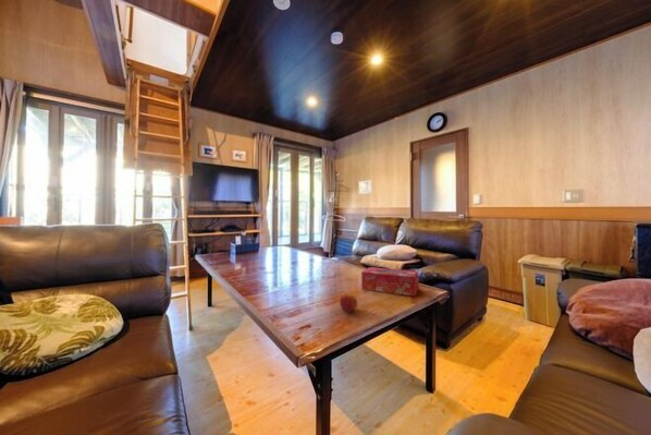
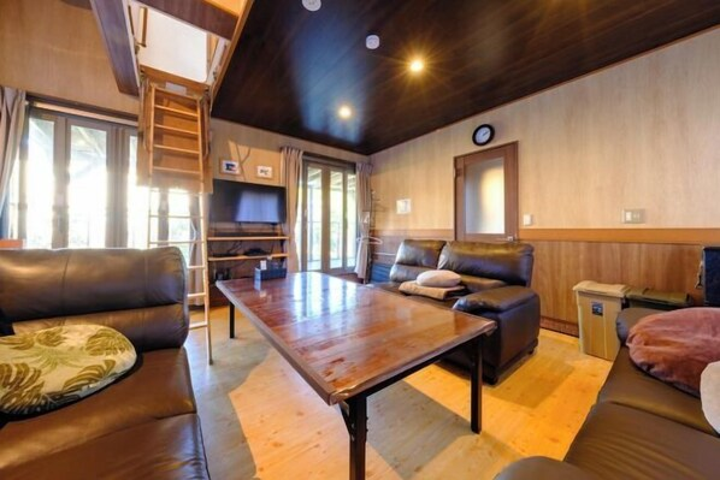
- fruit [339,292,359,313]
- tissue box [360,266,420,297]
